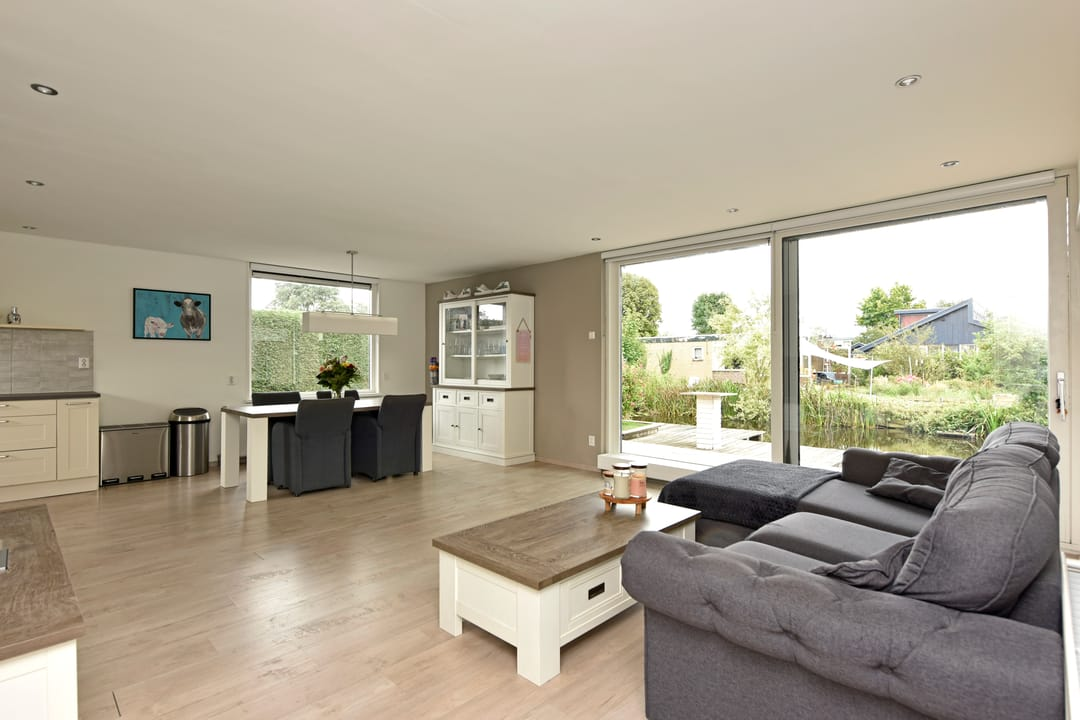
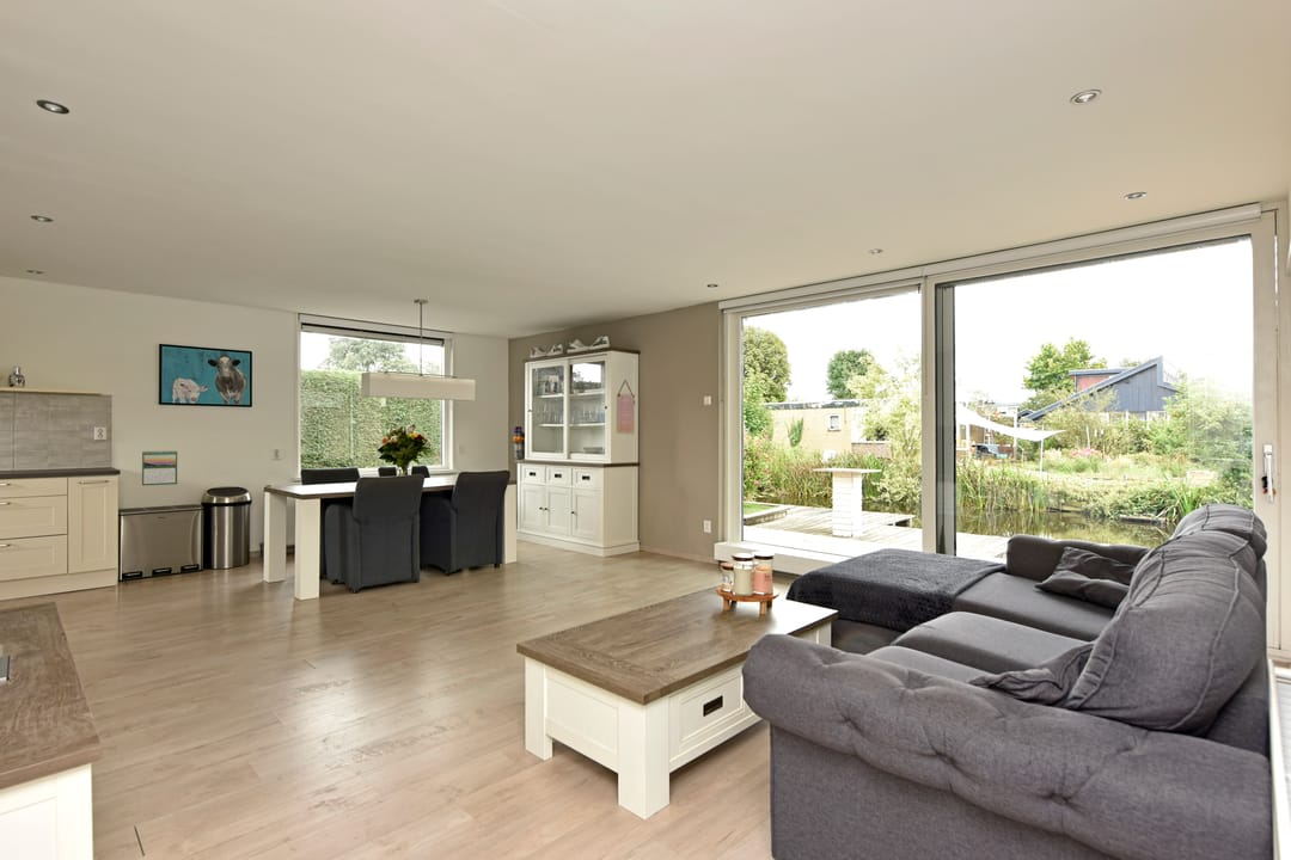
+ calendar [141,449,178,486]
